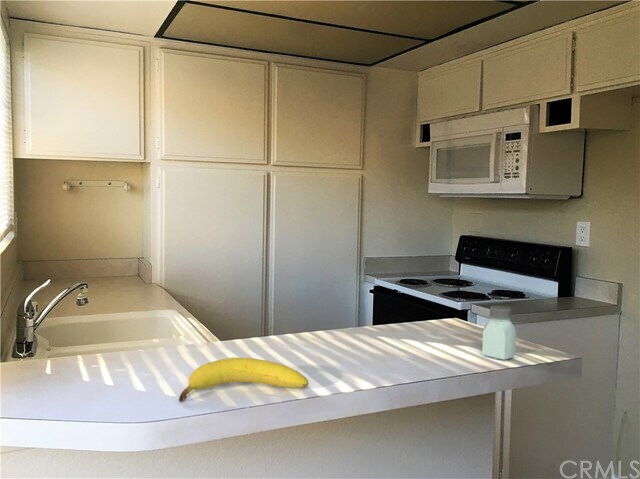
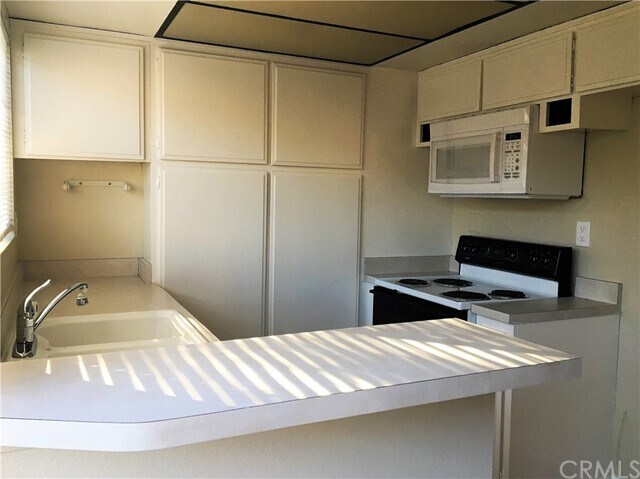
- fruit [178,357,309,403]
- saltshaker [481,305,517,361]
